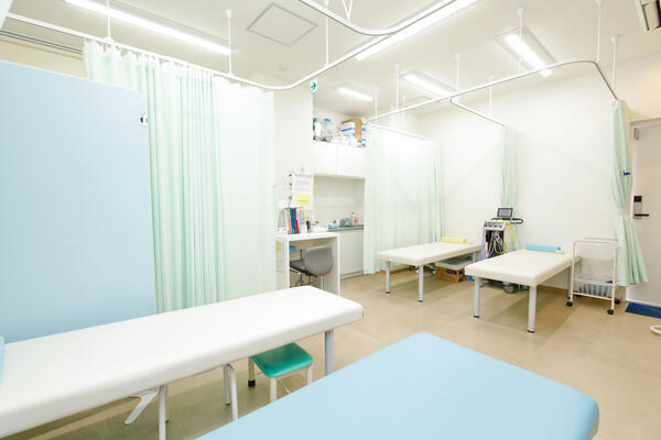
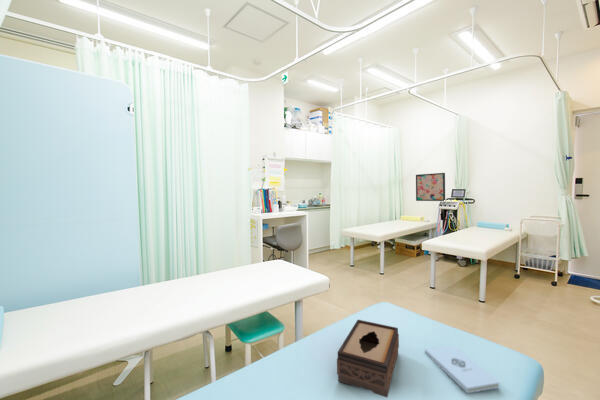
+ wall art [415,172,446,202]
+ tissue box [336,319,400,398]
+ notepad [424,345,501,394]
